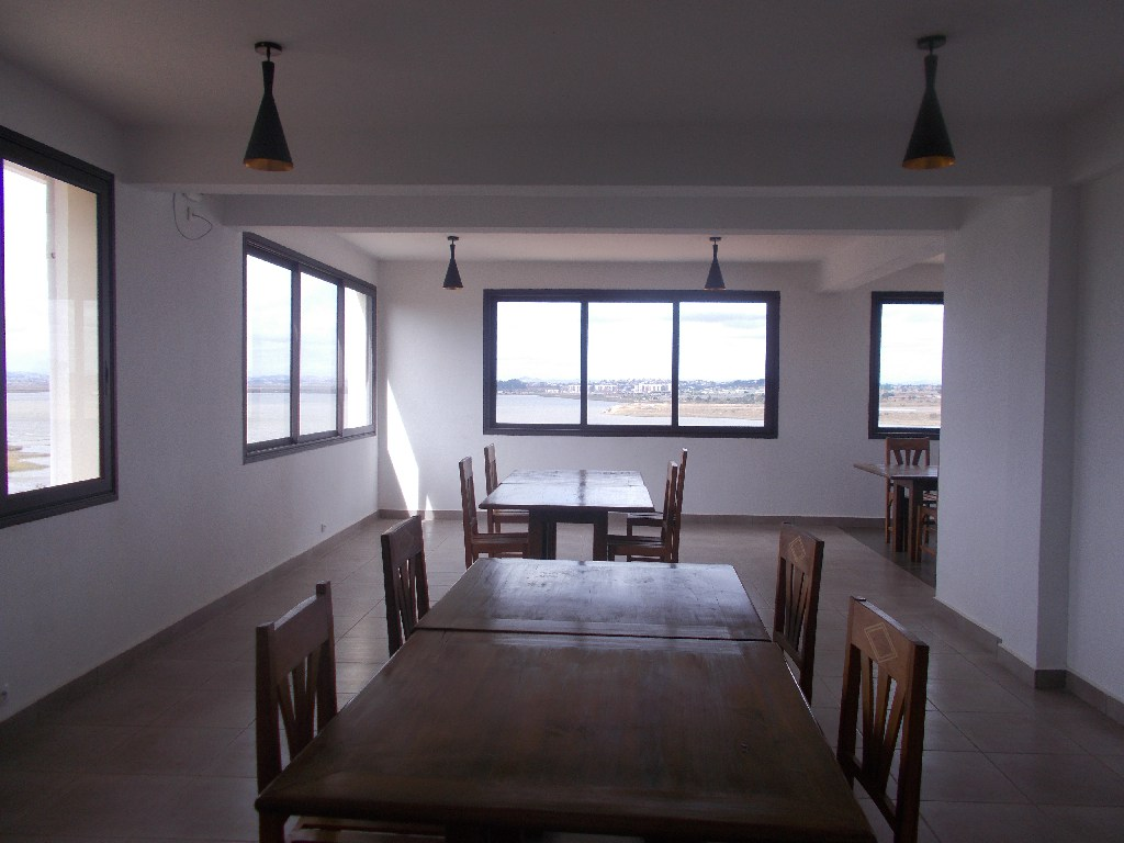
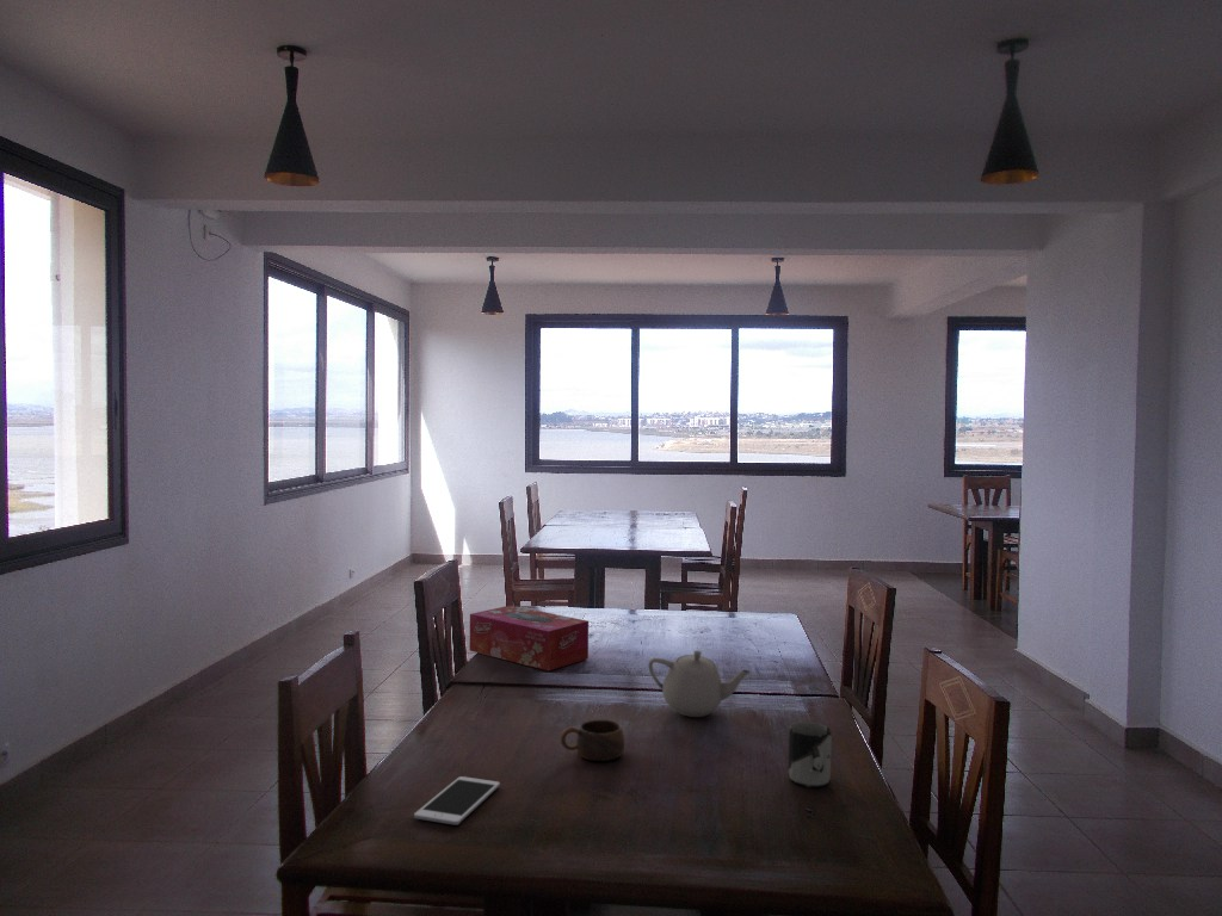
+ cup [788,720,833,790]
+ tissue box [469,605,590,671]
+ cell phone [413,775,501,827]
+ teapot [647,649,752,718]
+ cup [560,719,625,762]
